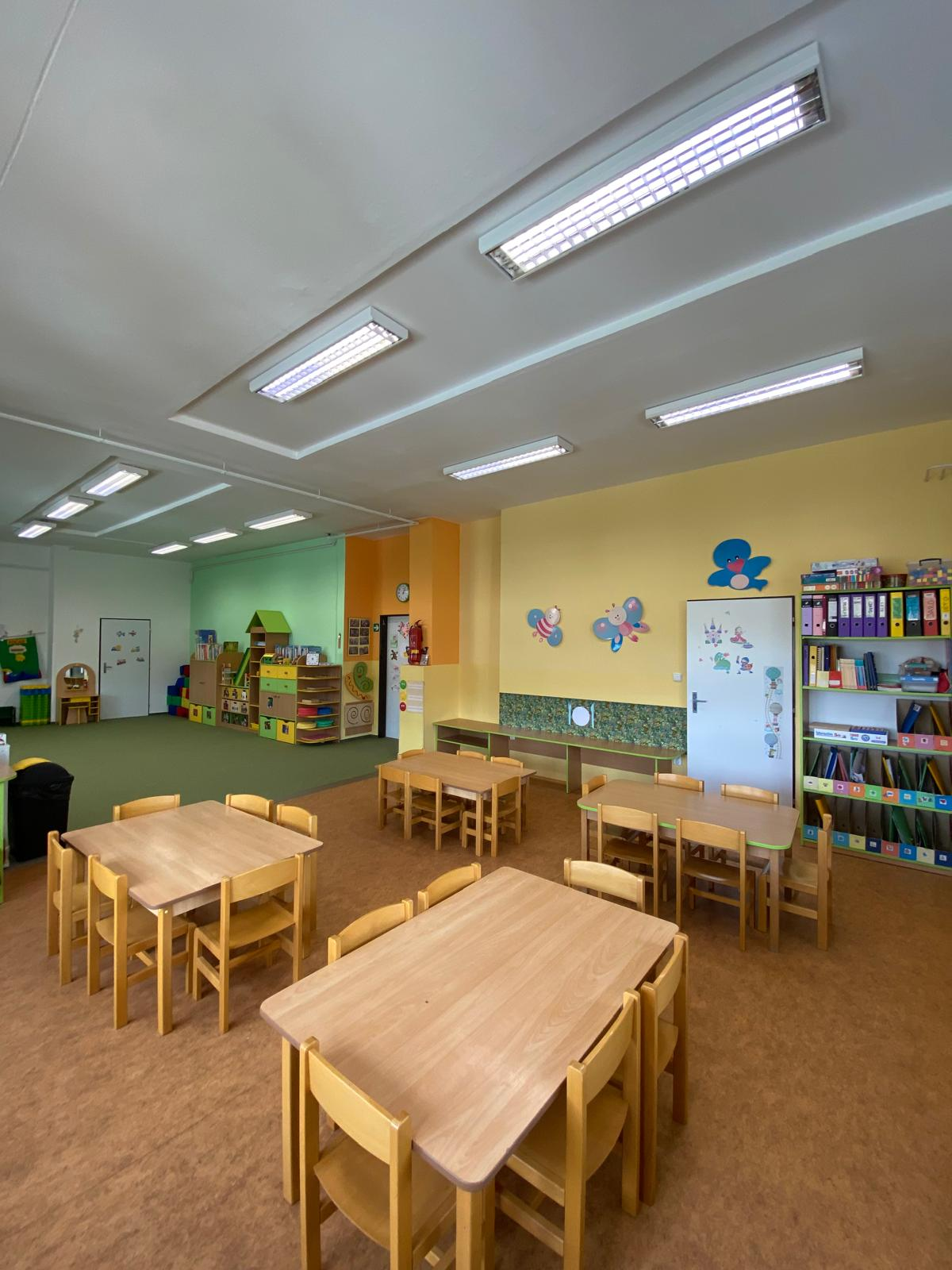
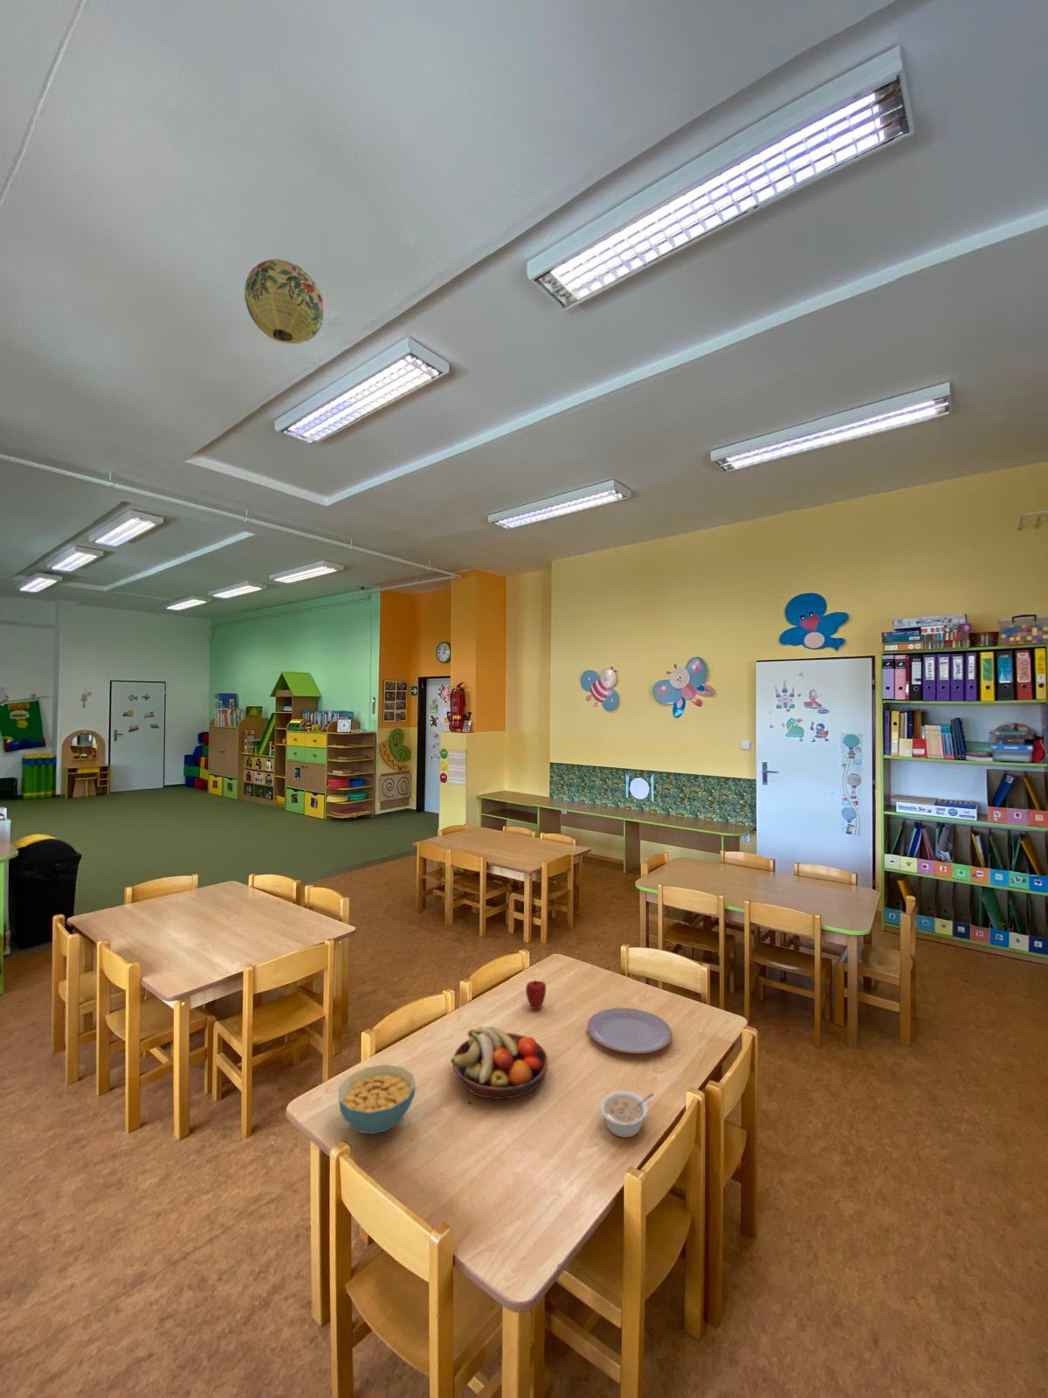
+ fruit bowl [450,1026,549,1100]
+ plate [587,1006,673,1055]
+ cereal bowl [338,1064,416,1135]
+ legume [599,1090,655,1138]
+ paper lantern [243,258,326,346]
+ apple [525,980,547,1011]
